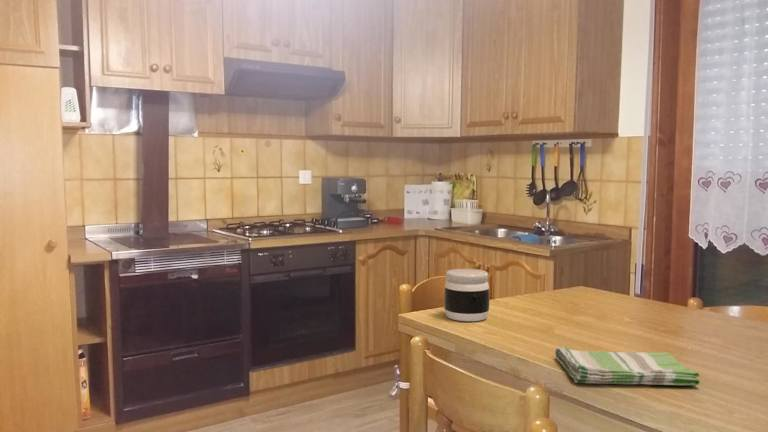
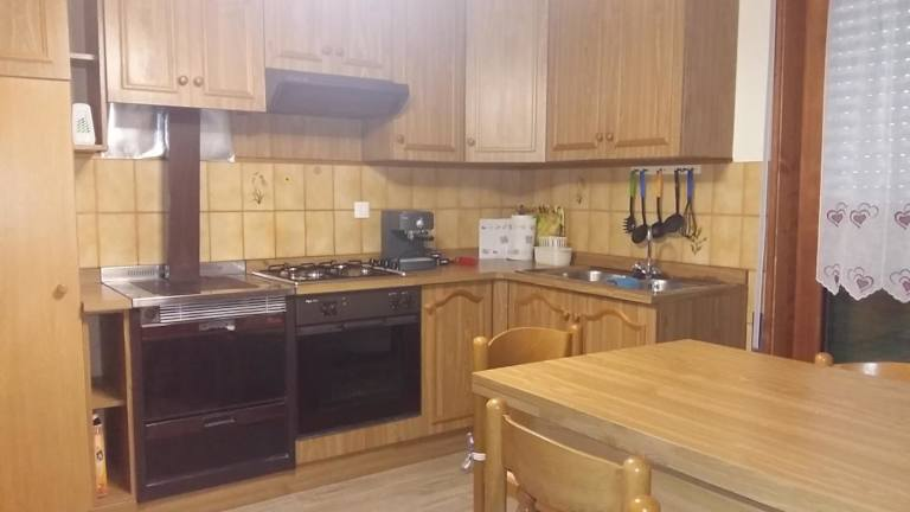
- dish towel [554,346,701,386]
- jar [443,268,491,322]
